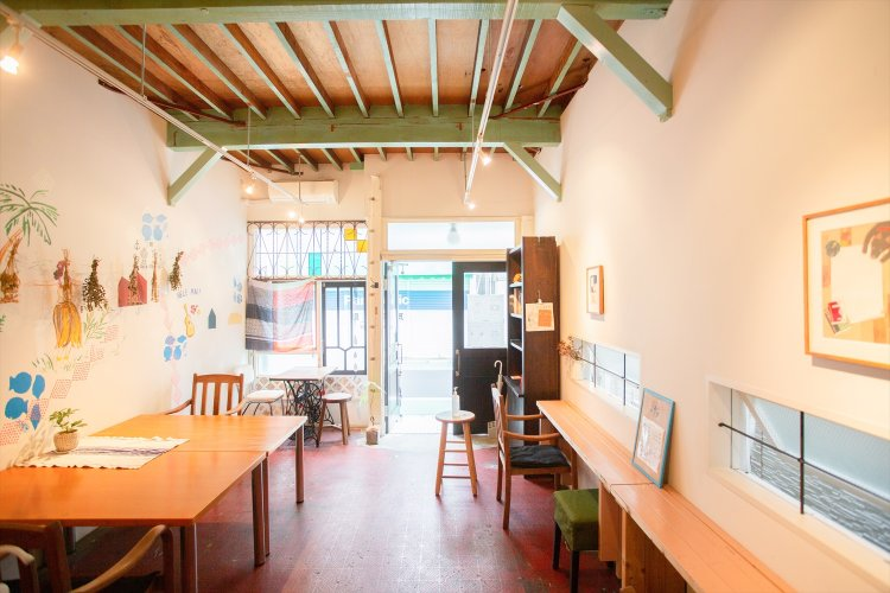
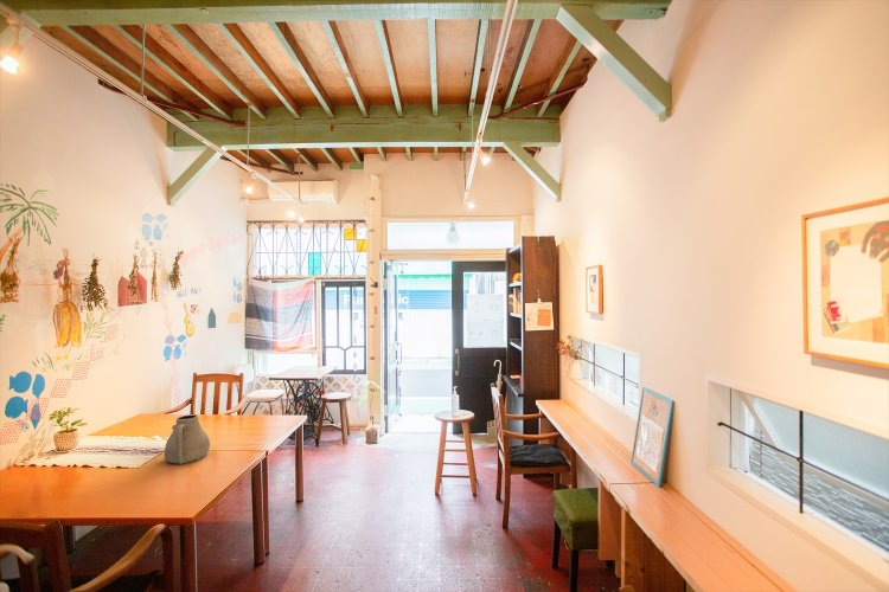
+ teapot [164,413,211,465]
